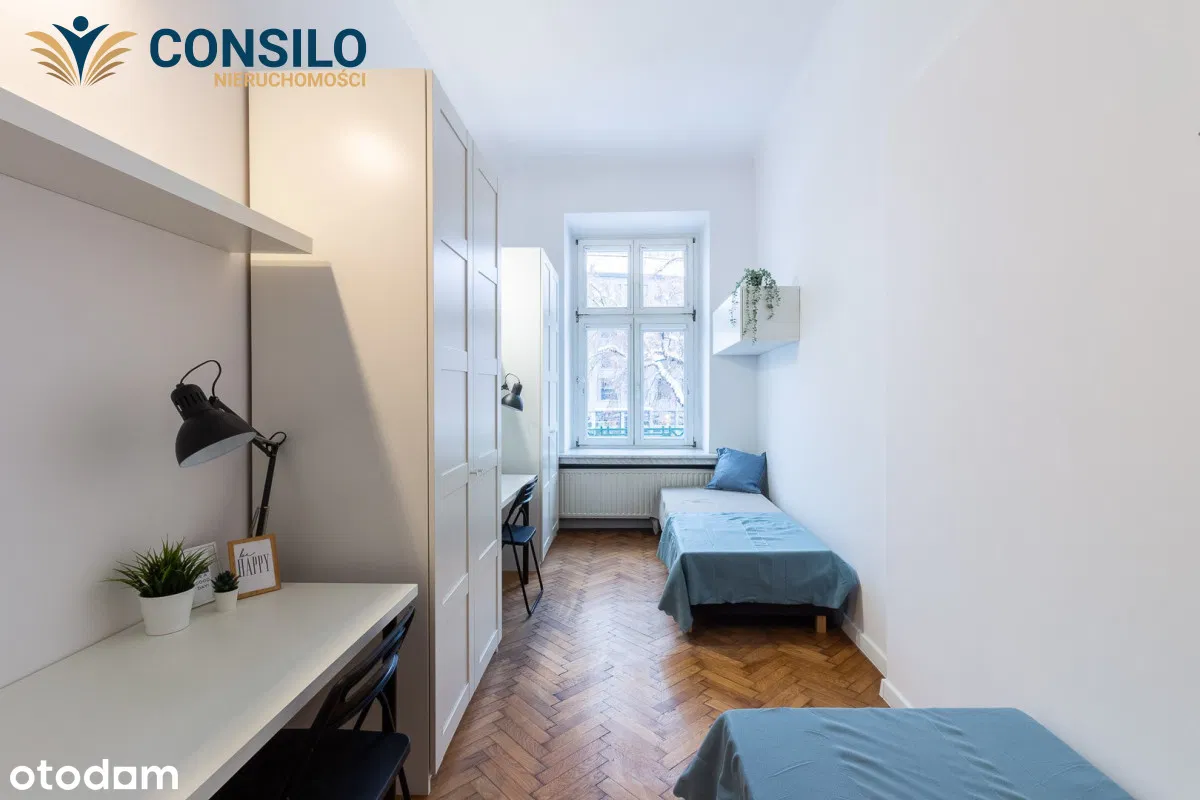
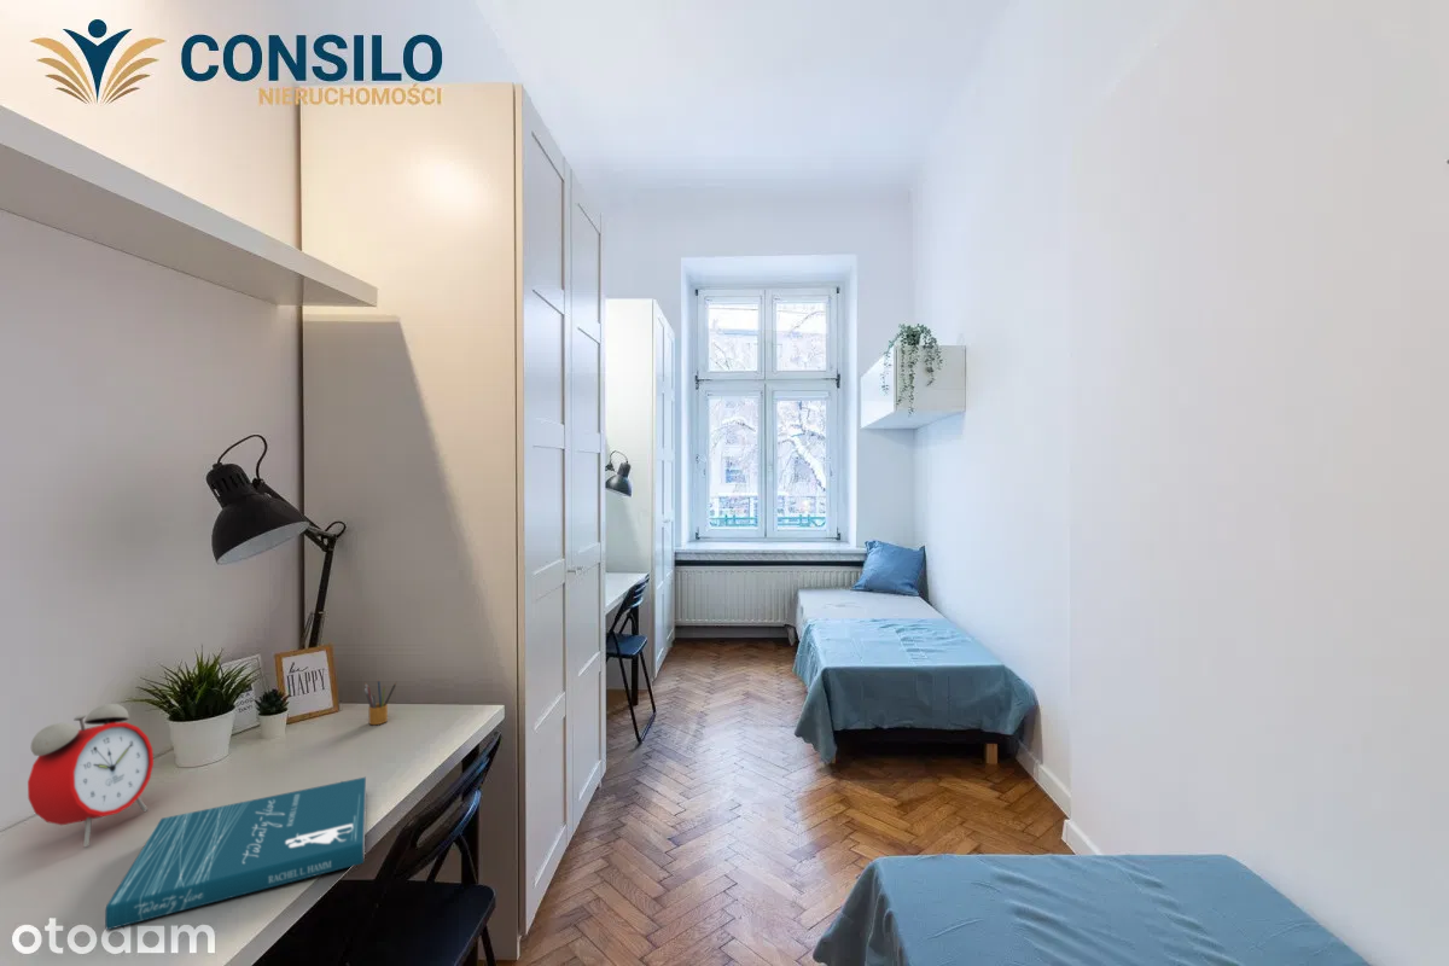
+ book [104,776,367,931]
+ alarm clock [27,703,155,848]
+ pencil box [363,677,397,726]
